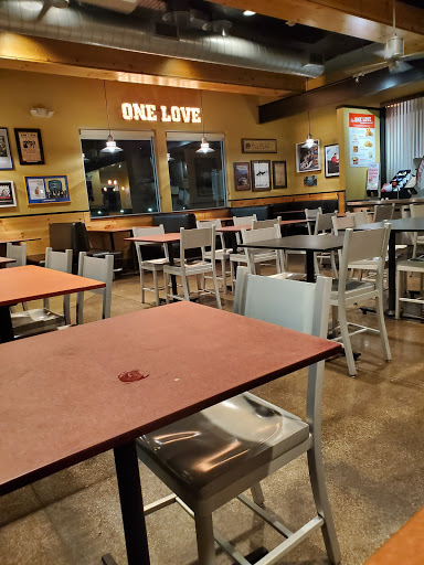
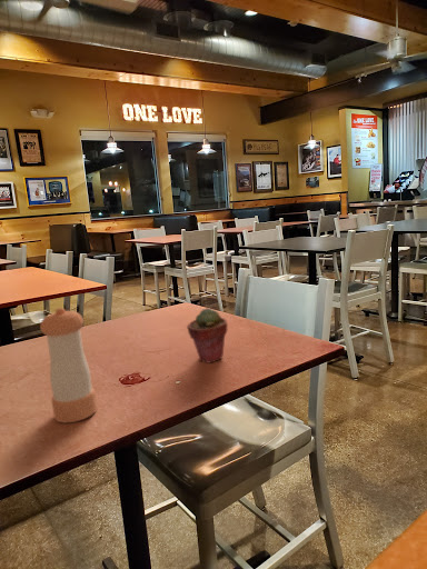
+ potted succulent [186,307,229,363]
+ pepper shaker [39,307,98,423]
